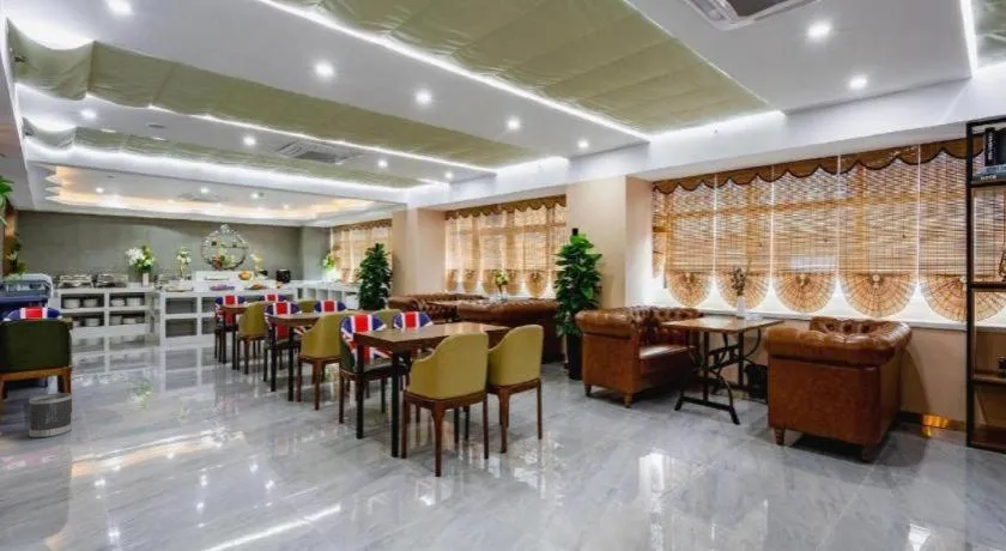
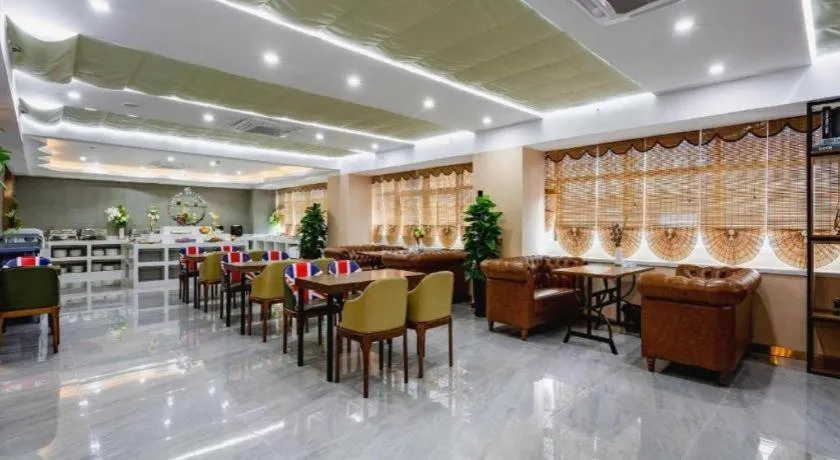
- wastebasket [29,392,73,438]
